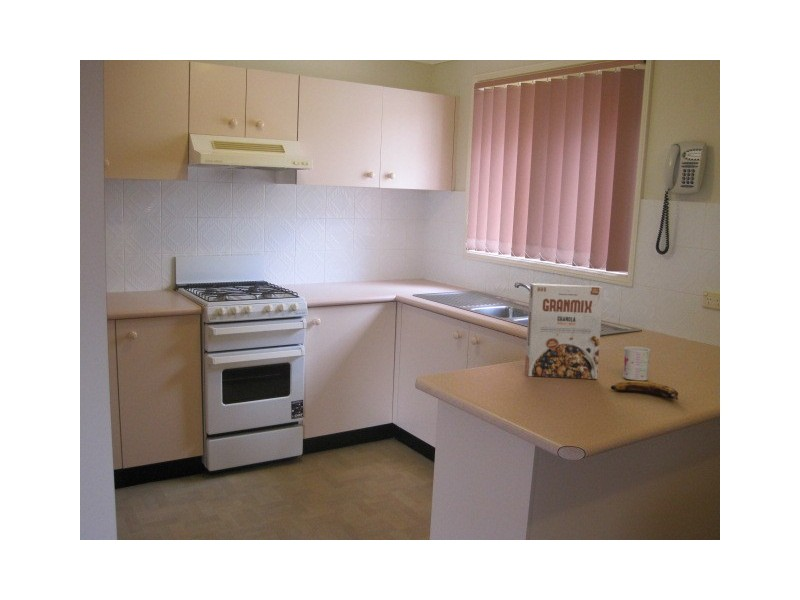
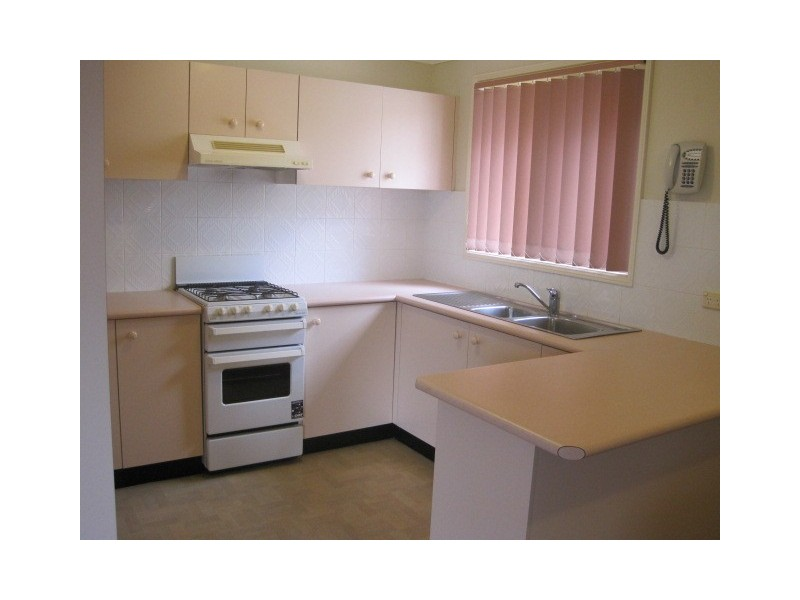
- mug [622,345,651,381]
- cereal box [524,282,604,380]
- banana [610,380,679,401]
